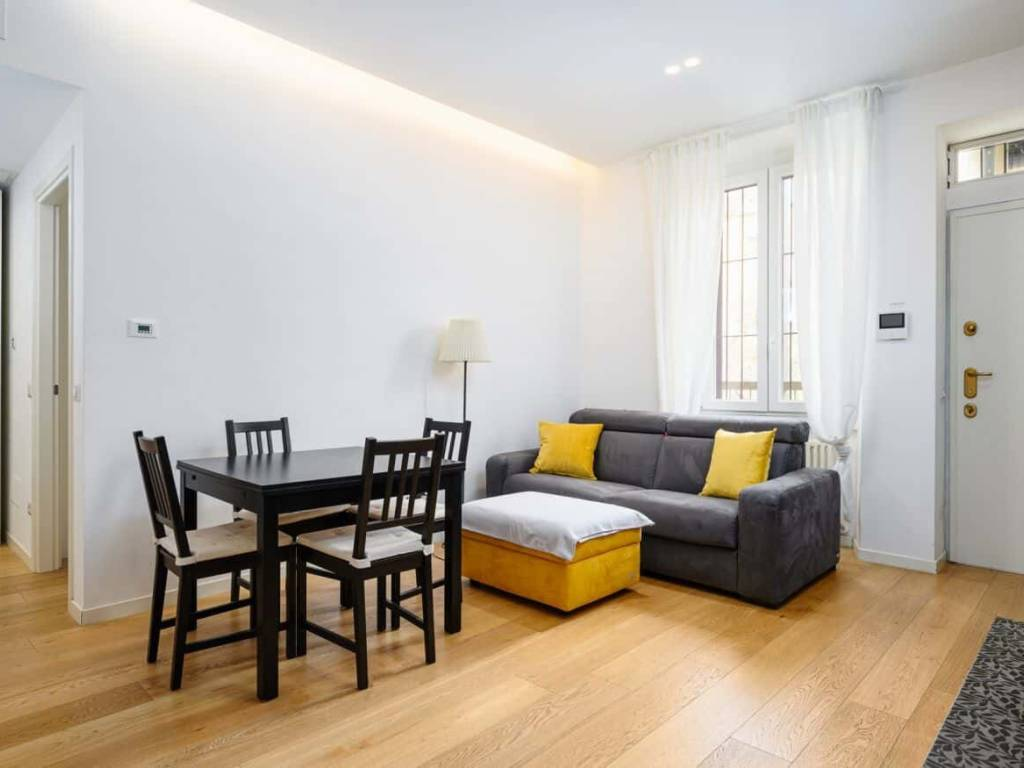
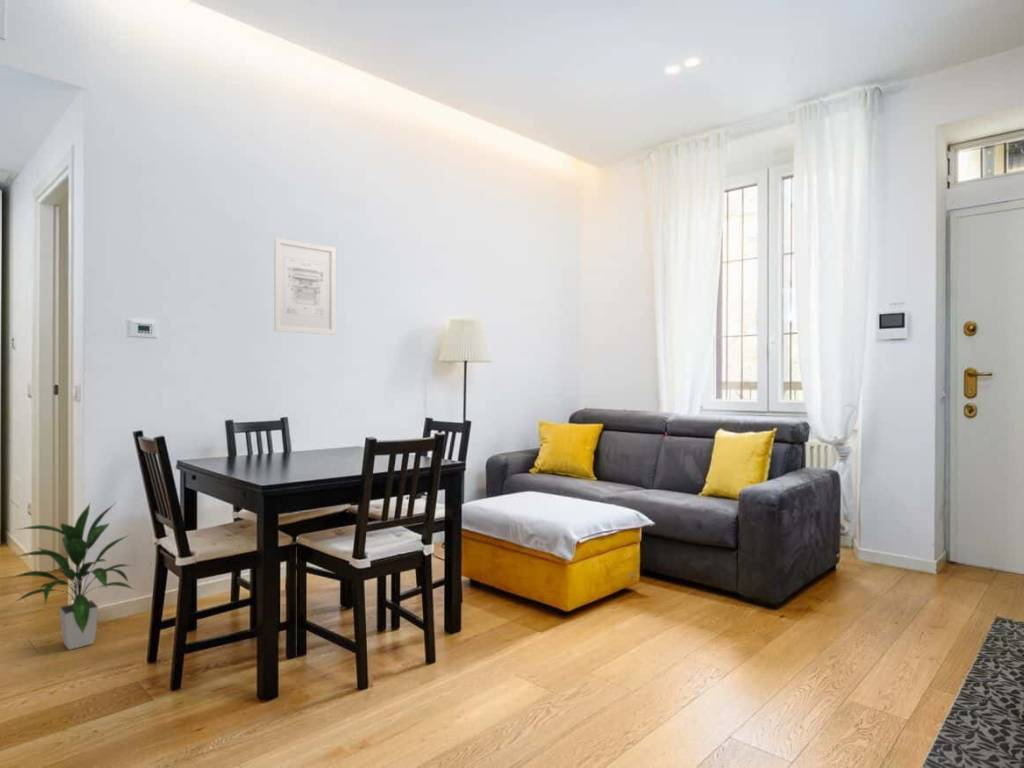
+ indoor plant [7,502,137,651]
+ wall art [273,236,337,336]
